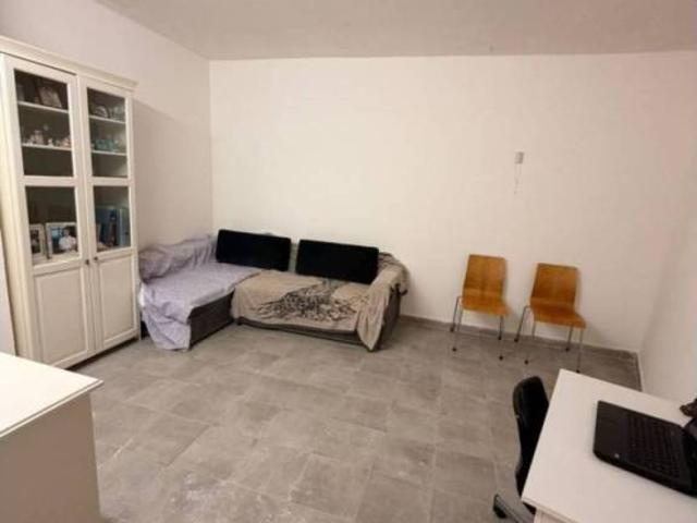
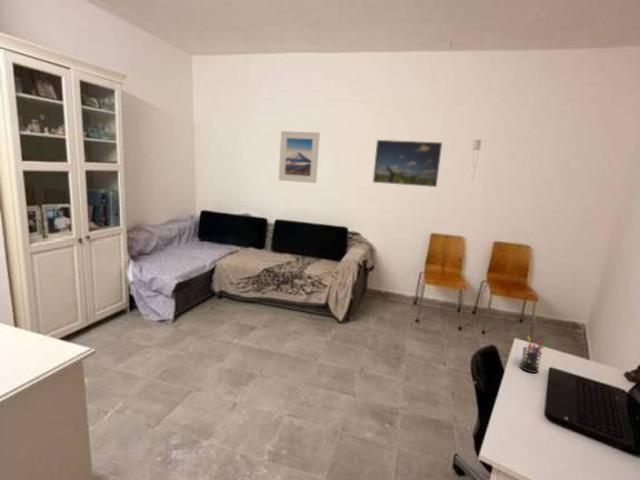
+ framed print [278,130,321,184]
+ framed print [372,139,443,188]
+ pen holder [519,335,547,374]
